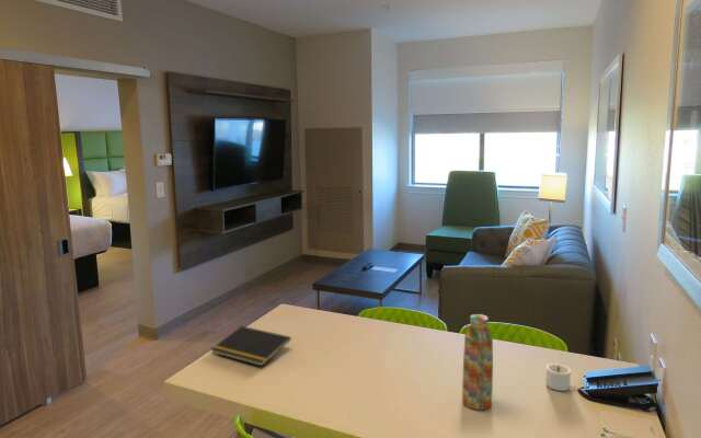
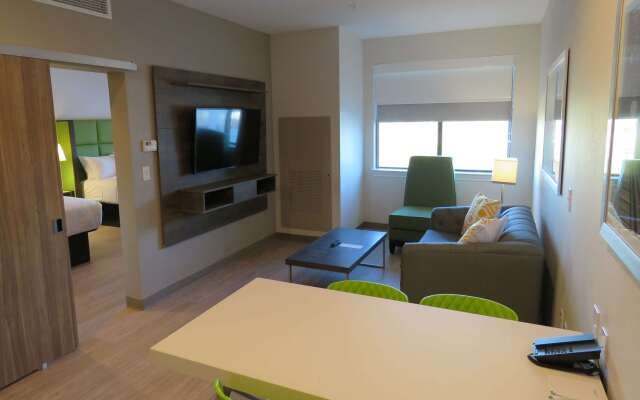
- water bottle [461,313,494,411]
- candle [544,362,572,392]
- notepad [210,325,292,367]
